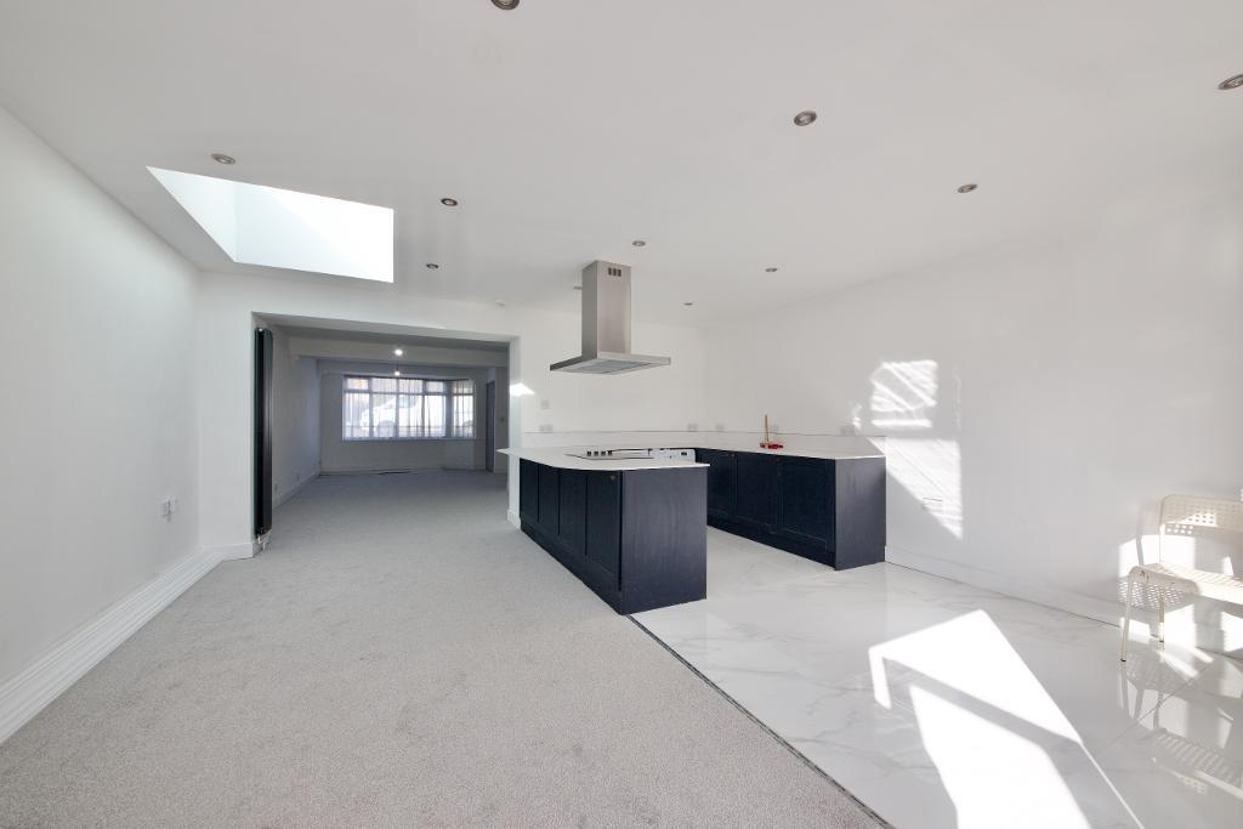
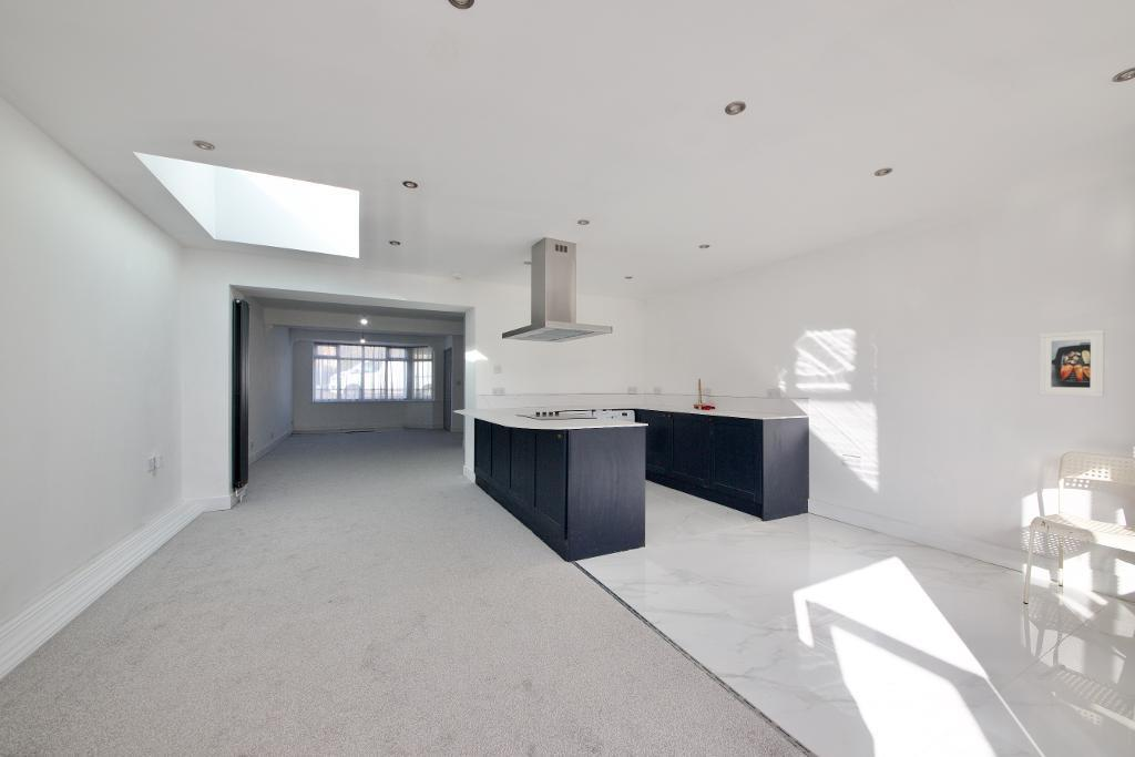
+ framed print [1039,329,1106,398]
